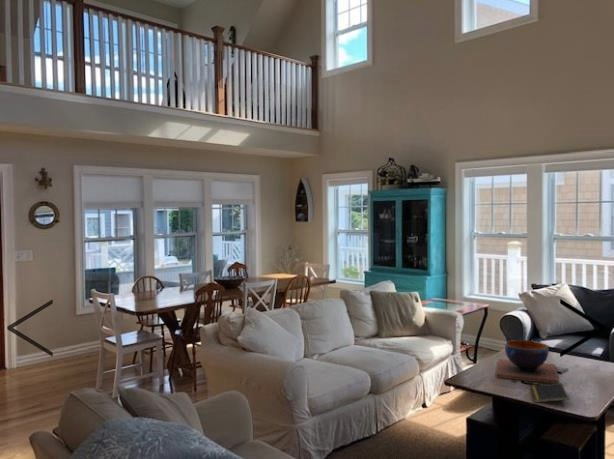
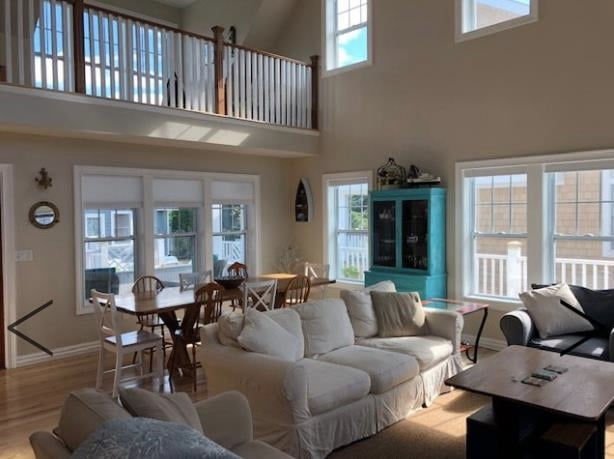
- notepad [529,382,570,403]
- decorative bowl [495,339,560,384]
